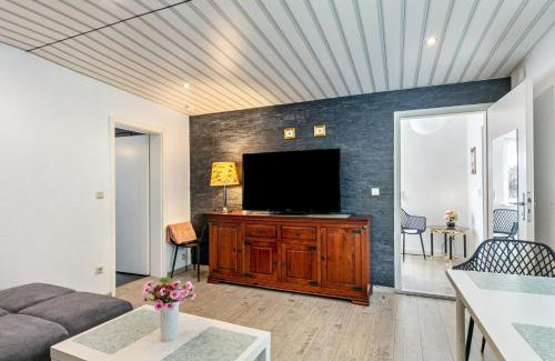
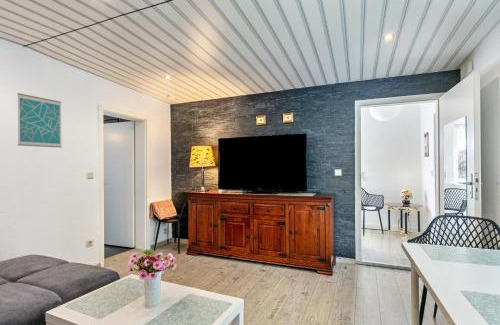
+ wall art [16,92,63,149]
